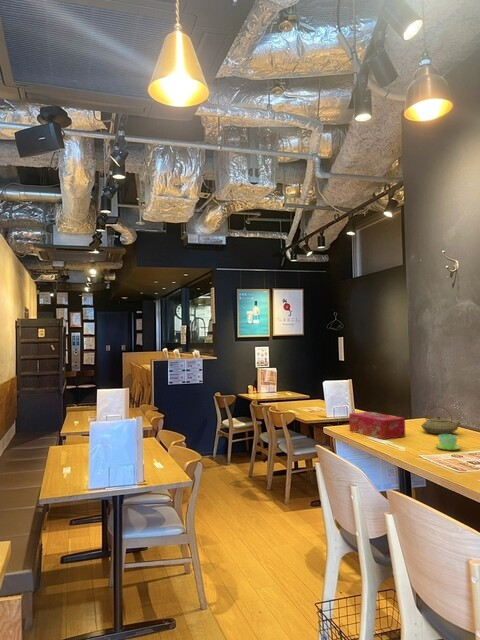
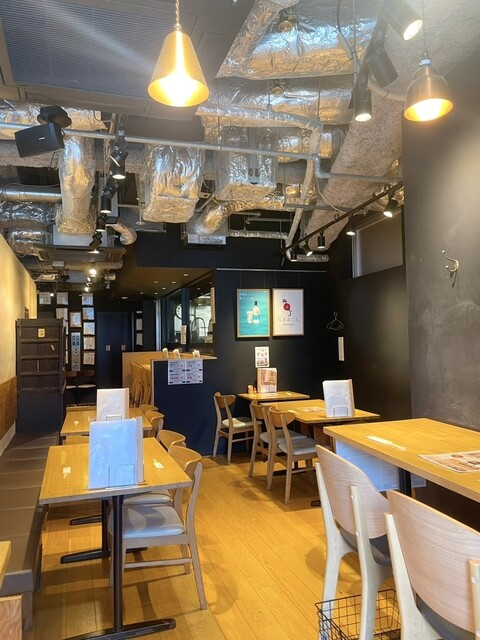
- teapot [420,405,462,435]
- cup [434,434,462,451]
- tissue box [348,411,406,440]
